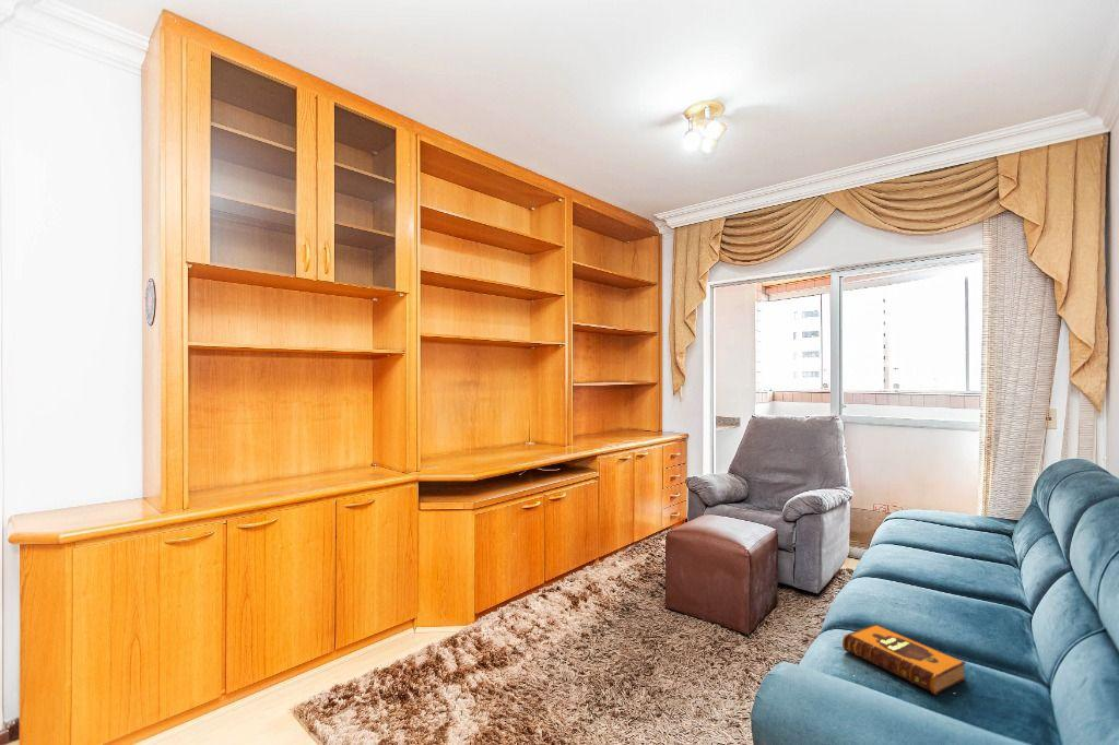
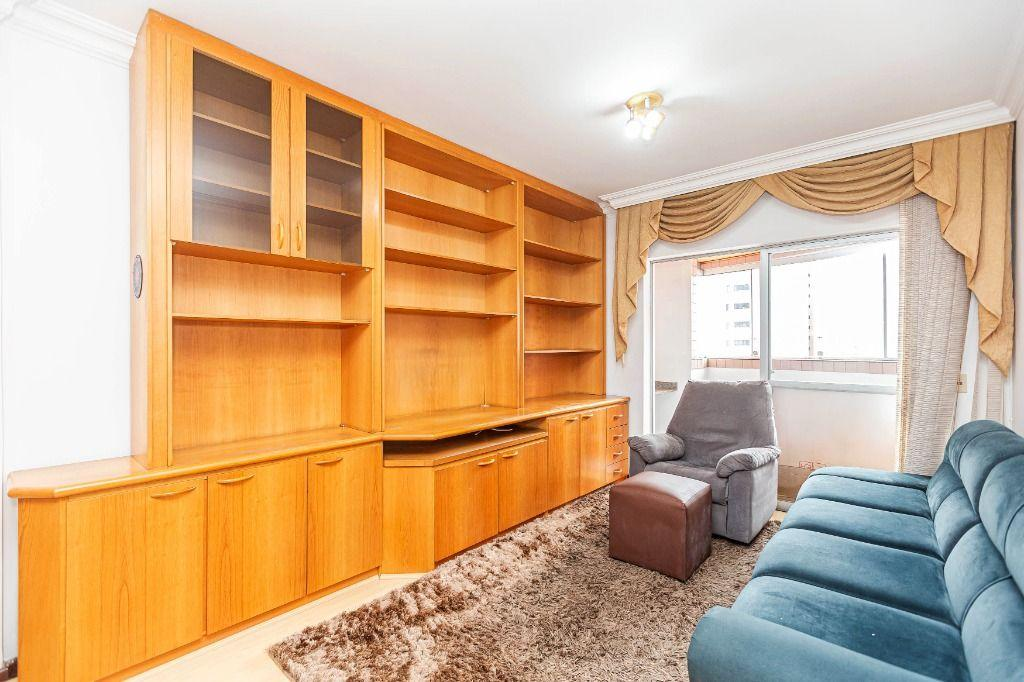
- hardback book [841,623,967,696]
